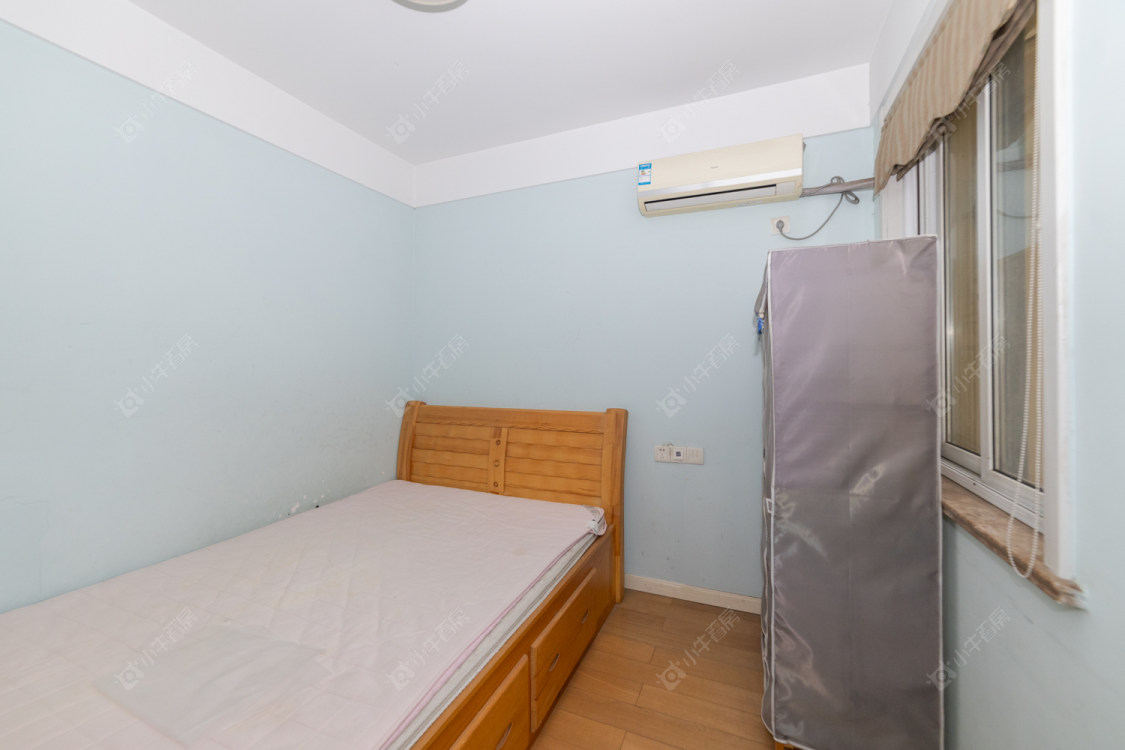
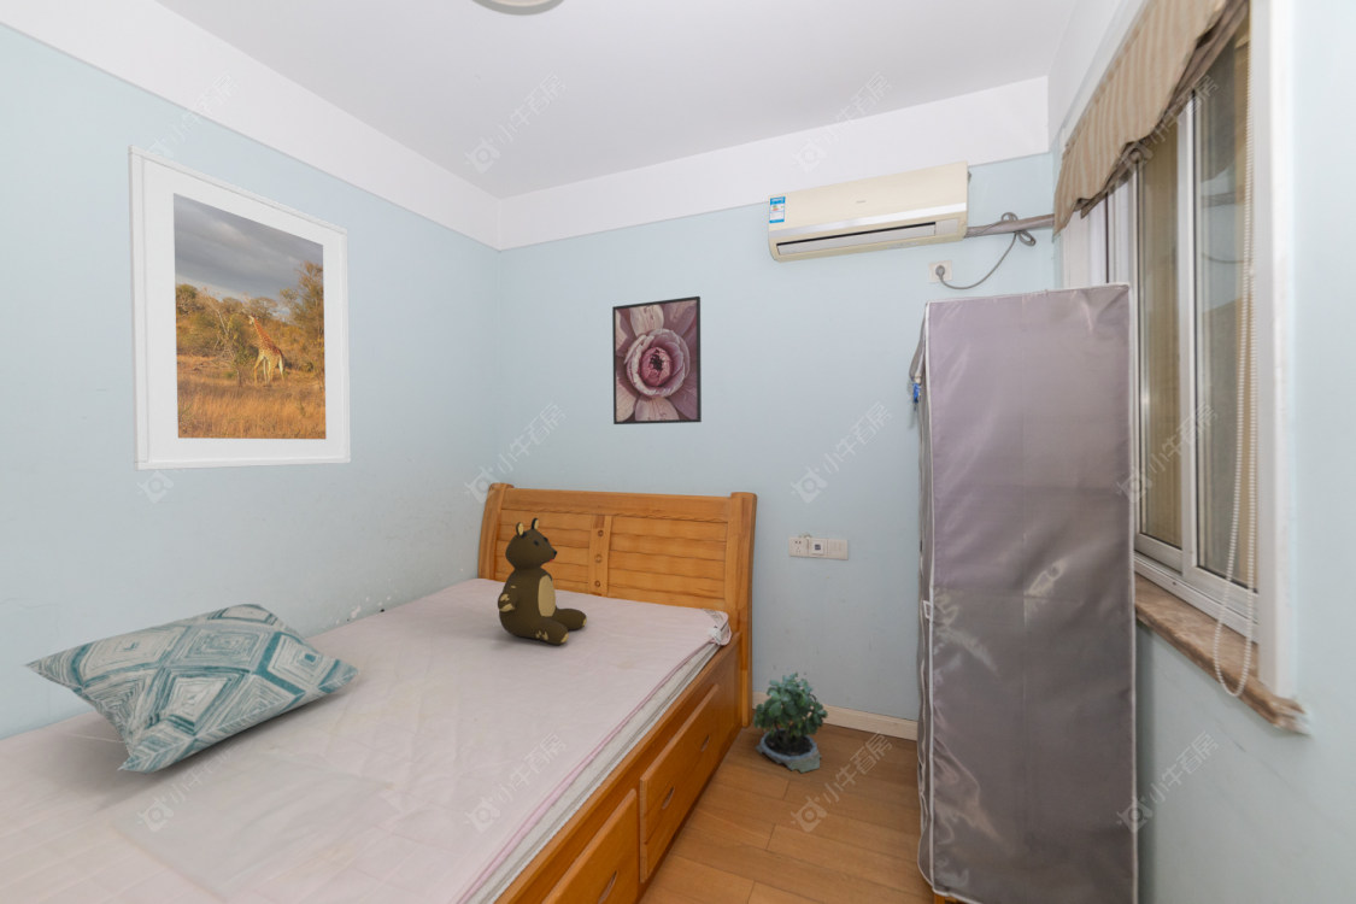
+ potted plant [752,665,829,774]
+ teddy bear [497,517,588,646]
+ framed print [611,295,703,425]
+ decorative pillow [20,603,362,775]
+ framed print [127,143,352,471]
